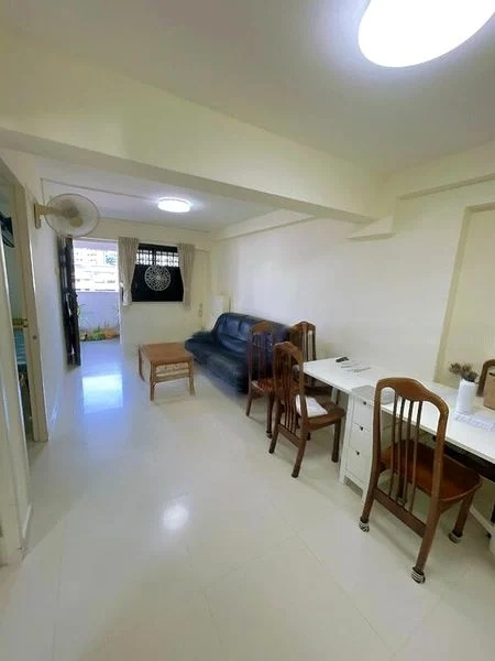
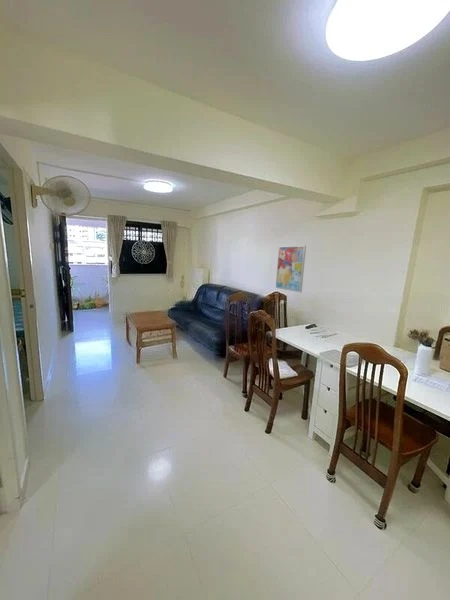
+ wall art [275,245,307,293]
